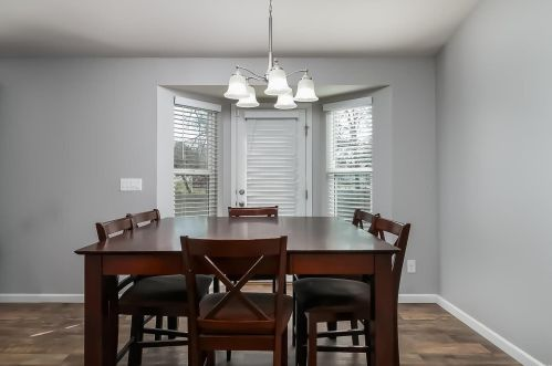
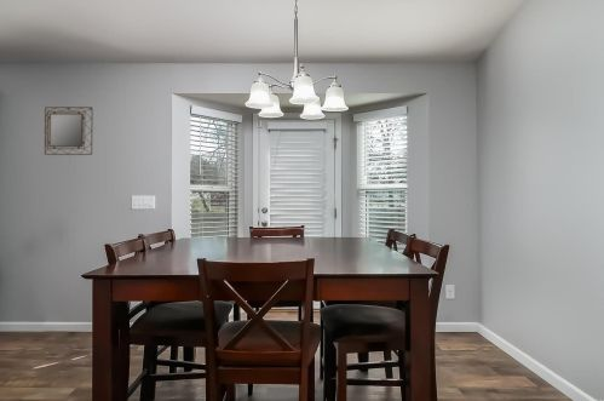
+ home mirror [44,105,94,156]
